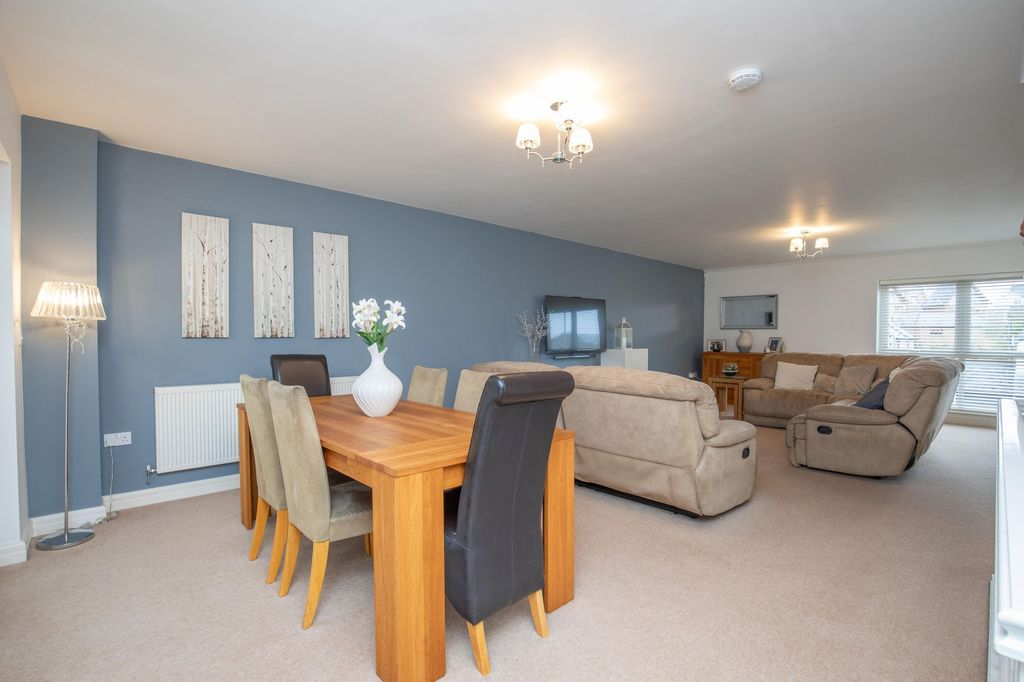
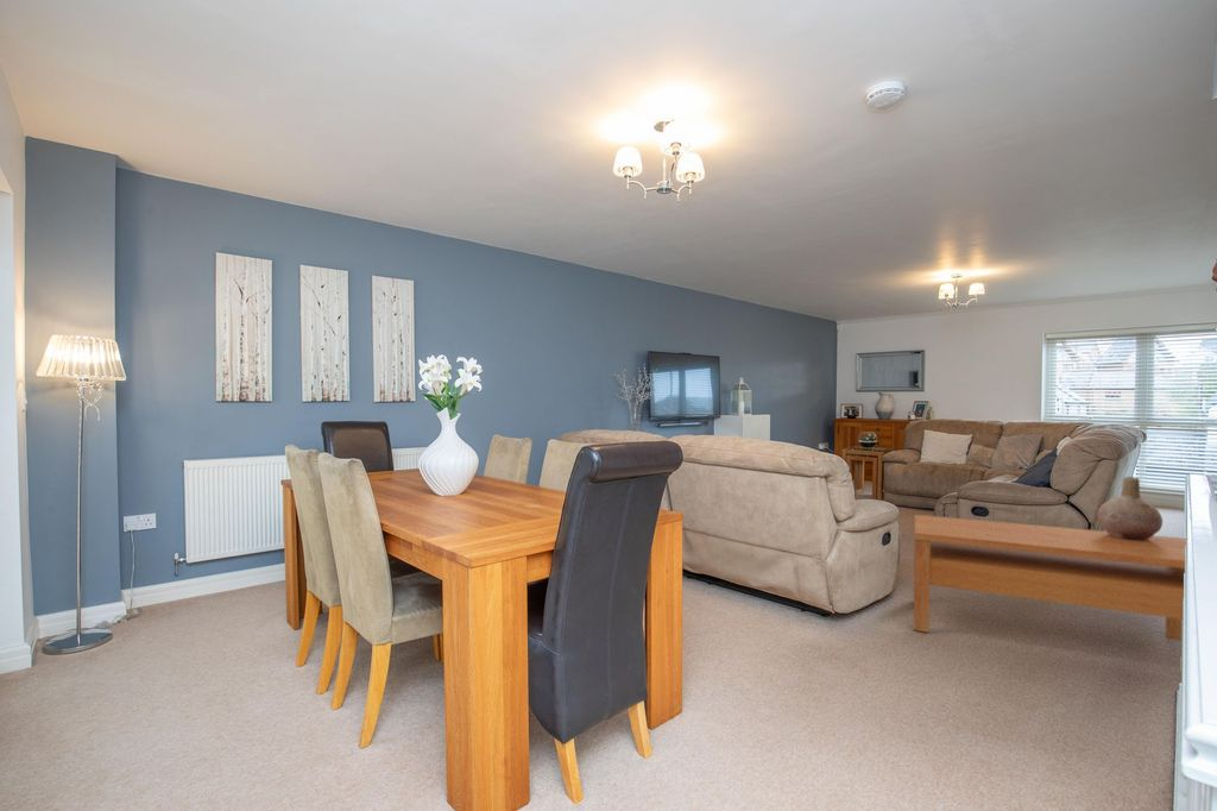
+ coffee table [913,514,1187,642]
+ vase [1097,476,1164,541]
